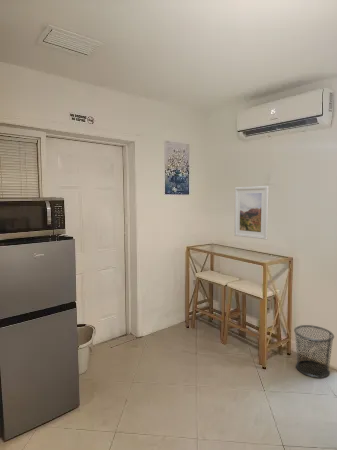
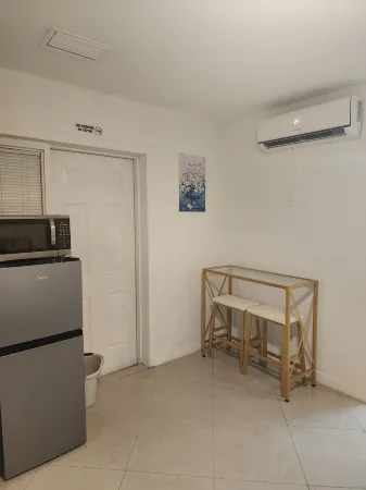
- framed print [233,185,270,240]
- waste bin [293,324,335,379]
